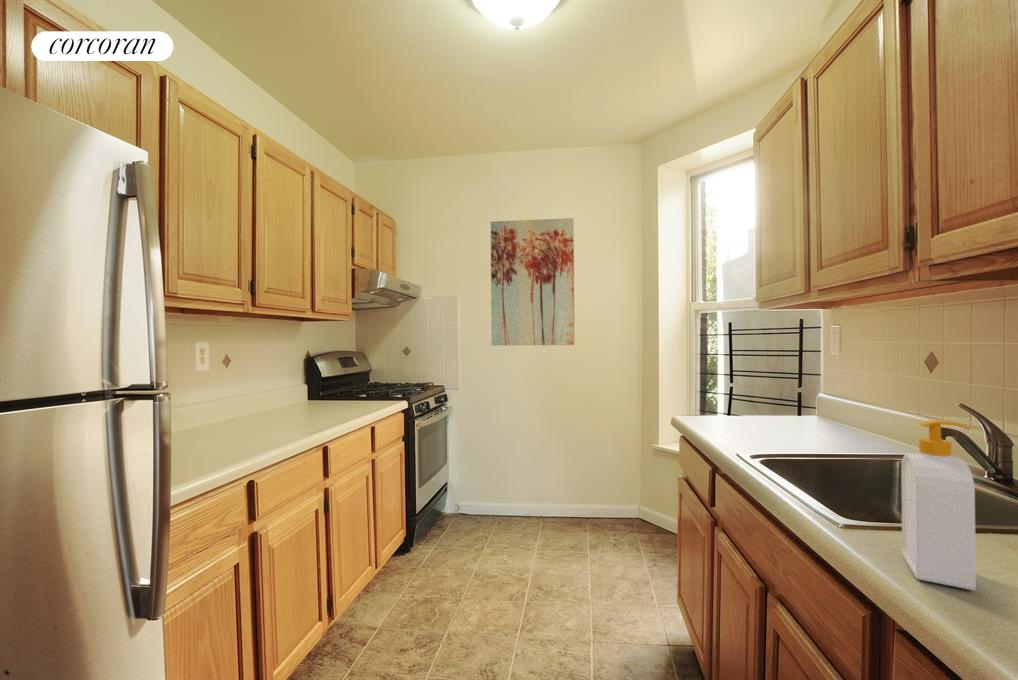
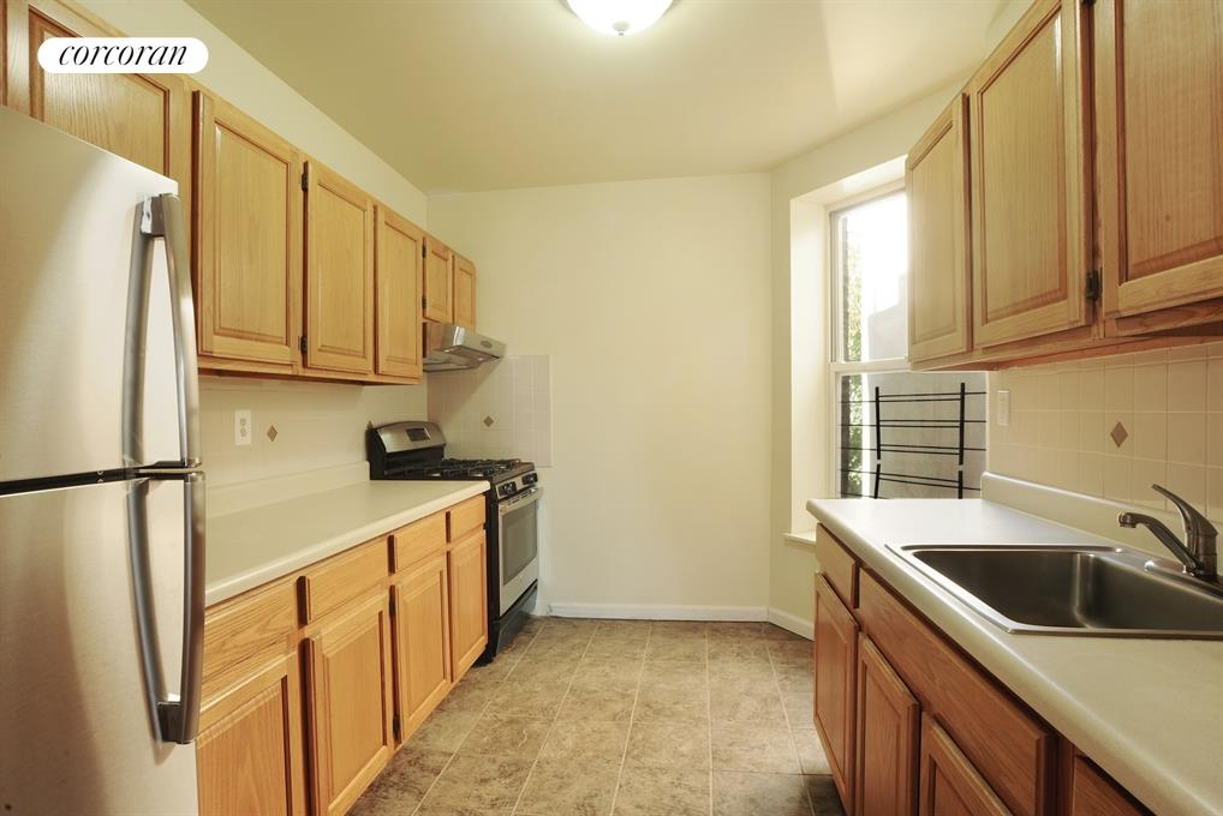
- wall art [490,217,575,346]
- soap bottle [900,419,977,591]
